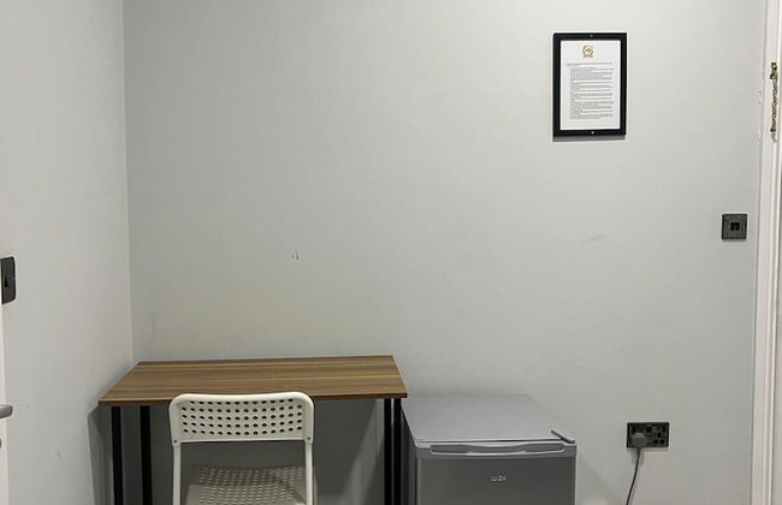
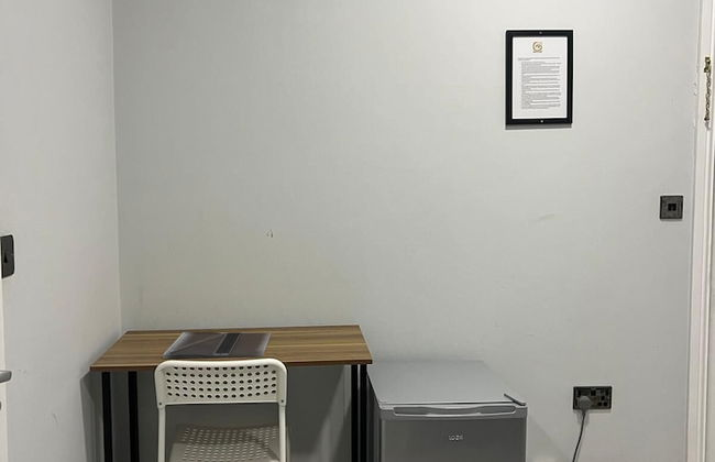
+ laptop [162,331,272,360]
